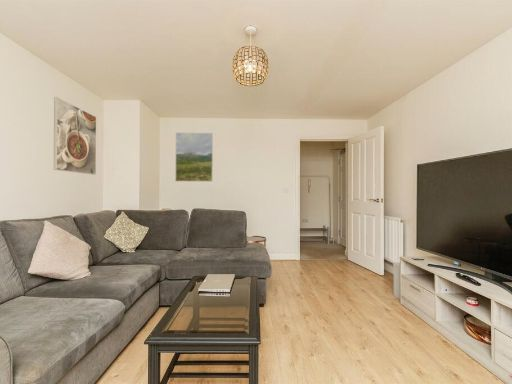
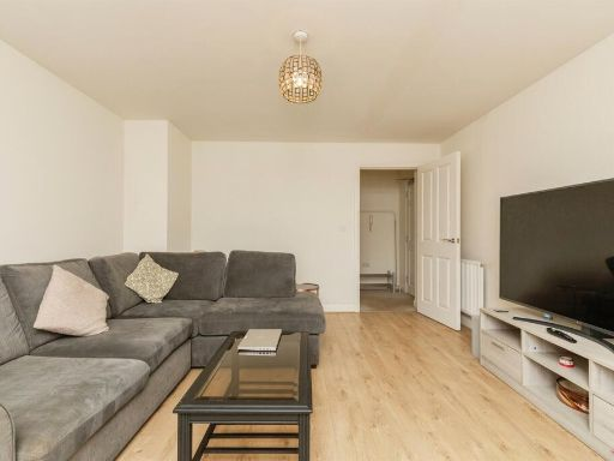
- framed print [174,132,214,182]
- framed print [53,96,97,176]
